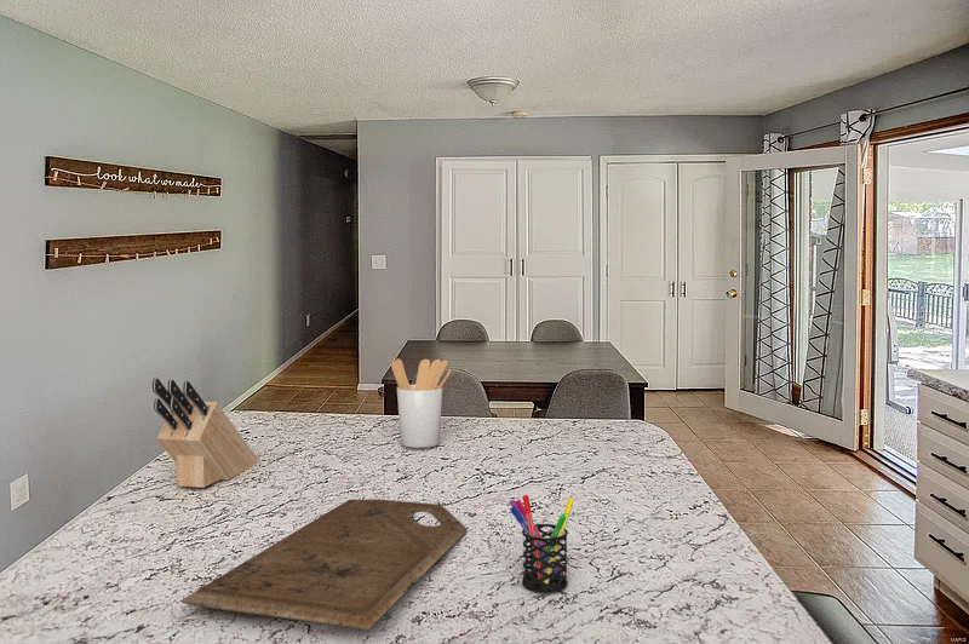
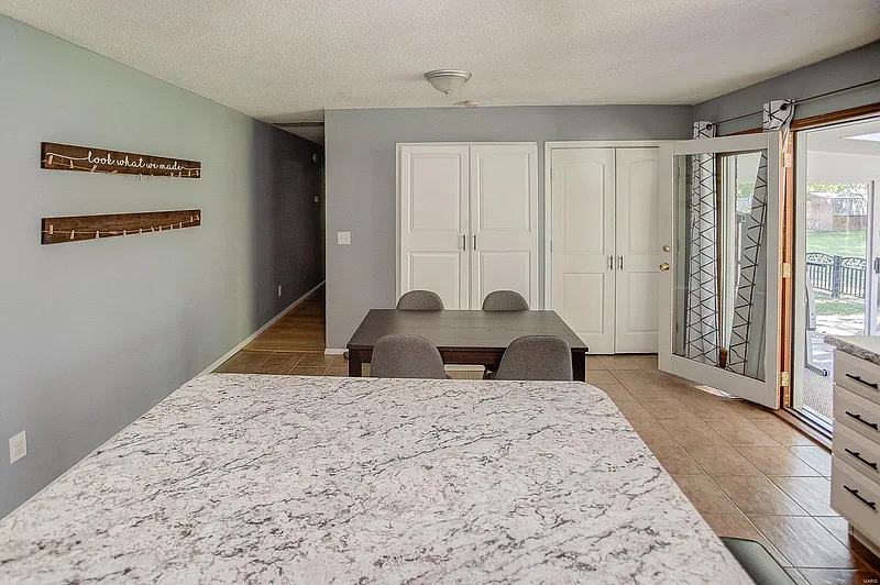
- utensil holder [390,357,453,449]
- knife block [151,376,260,489]
- pen holder [509,494,575,594]
- cutting board [179,498,468,632]
